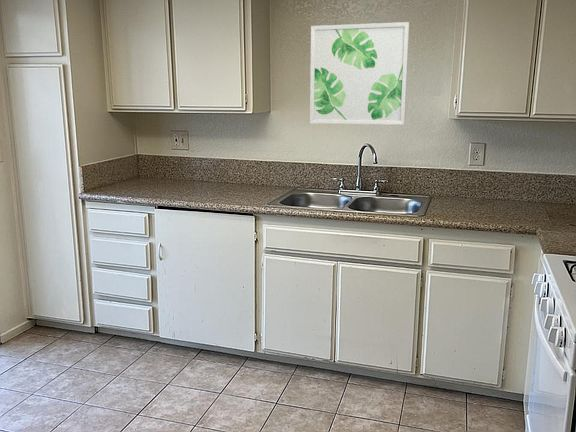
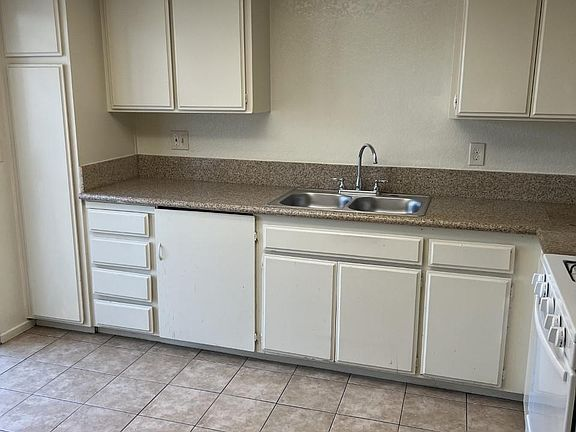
- wall art [309,21,410,126]
